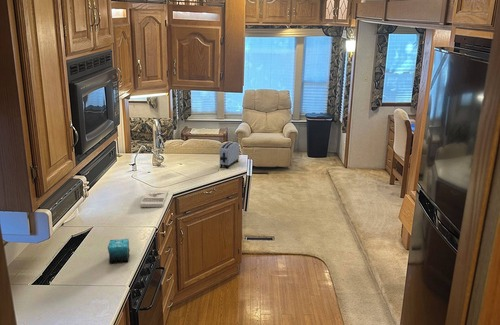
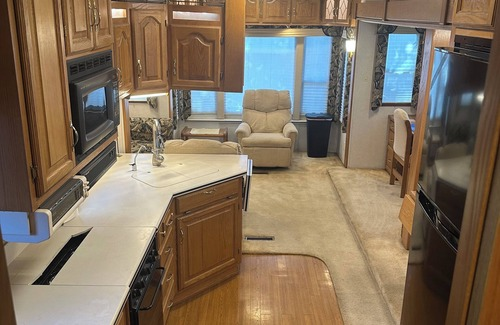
- toaster [219,141,240,170]
- book [139,190,169,208]
- candle [107,238,131,265]
